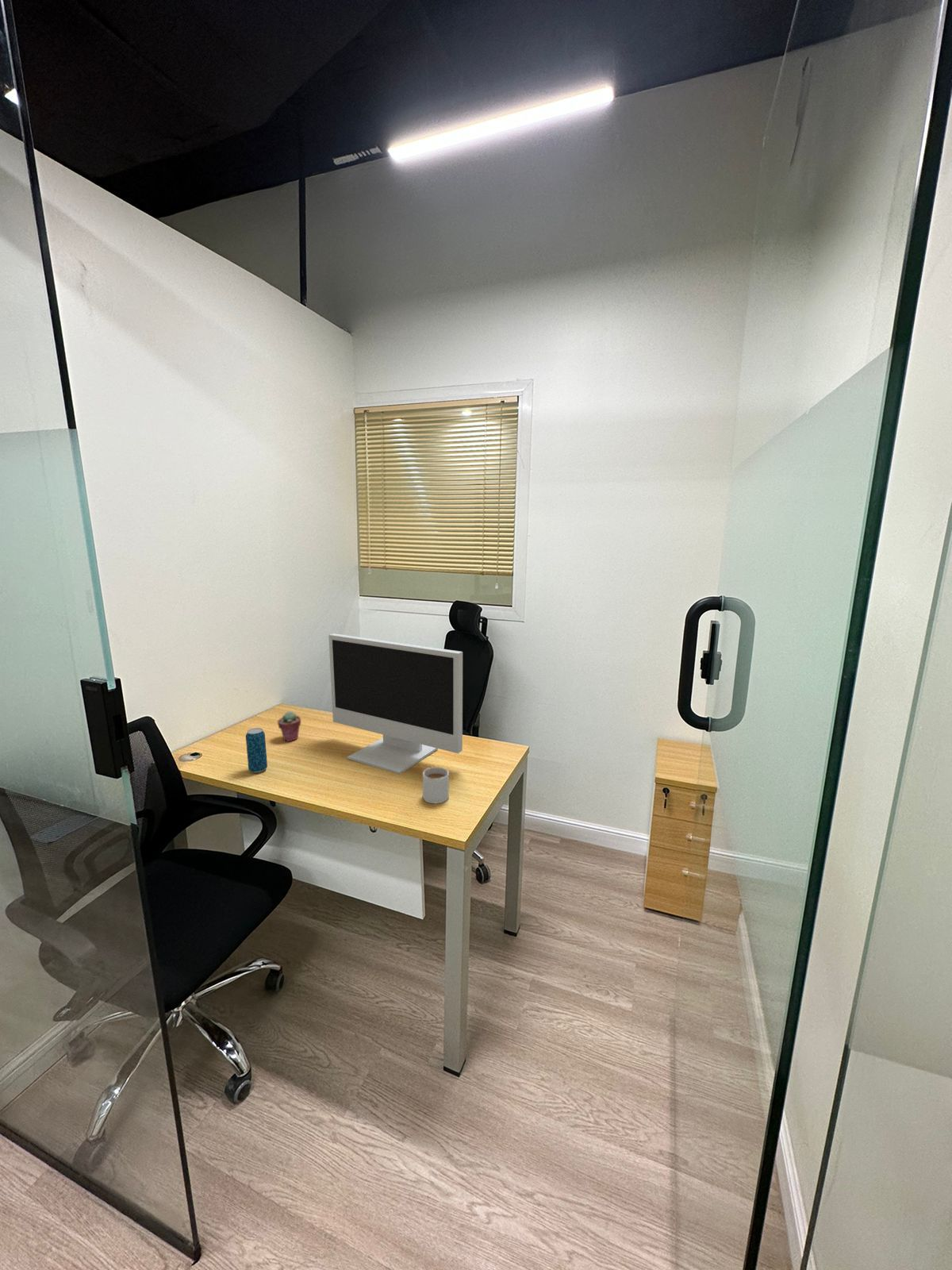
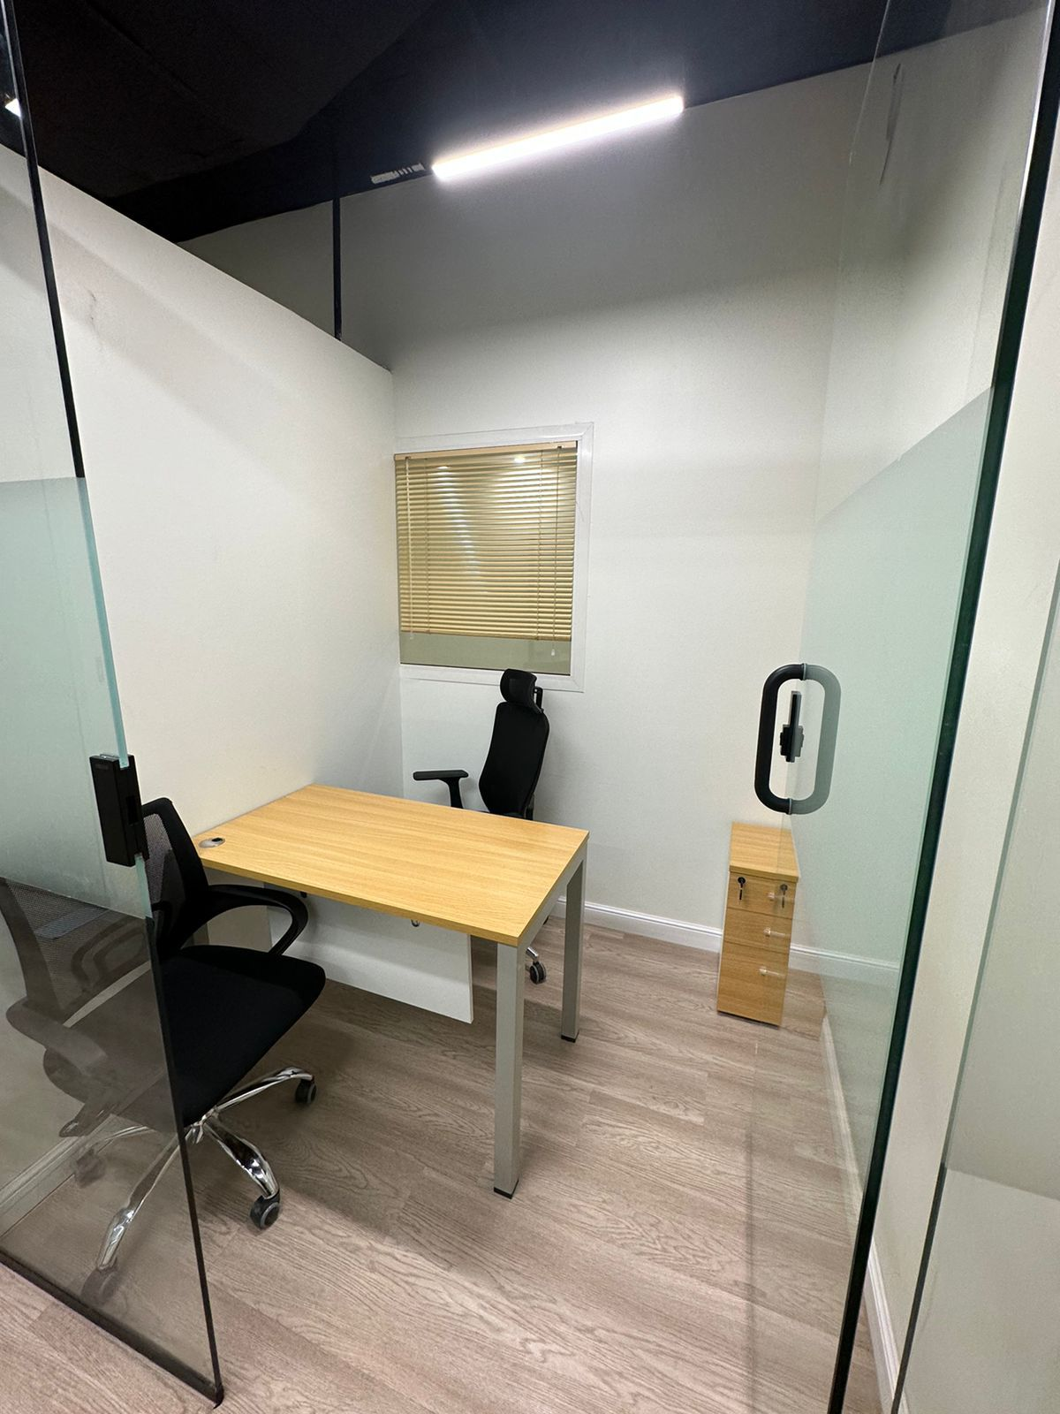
- monitor [328,633,463,775]
- beverage can [245,727,268,774]
- mug [422,766,450,805]
- potted succulent [277,710,301,742]
